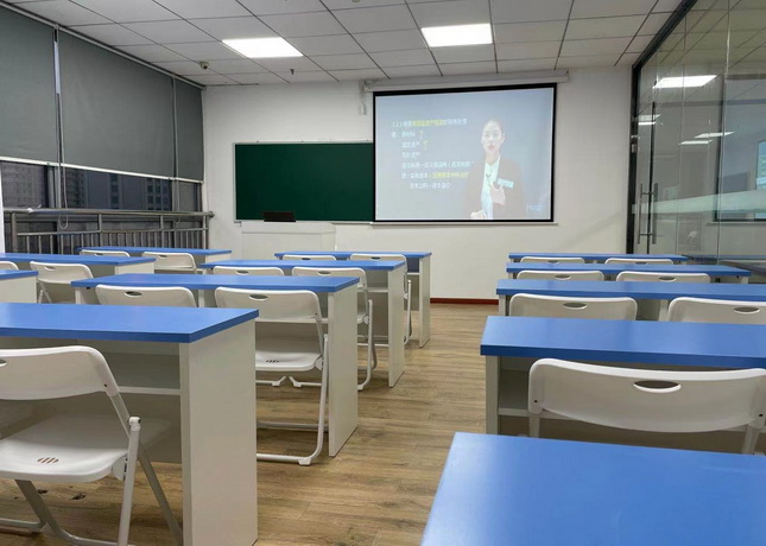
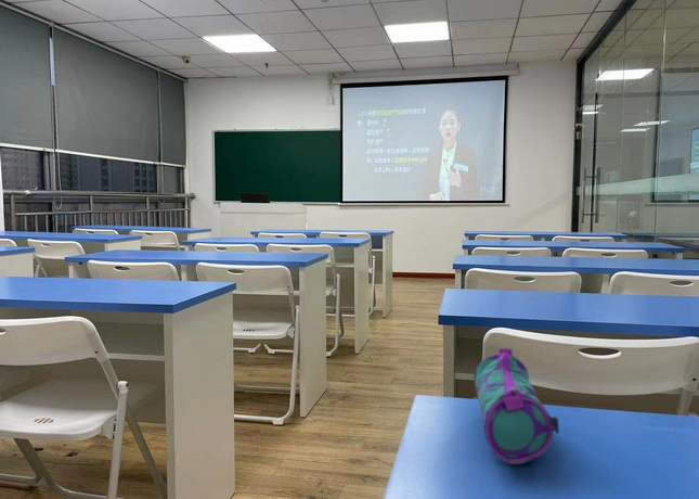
+ pencil case [473,347,560,465]
